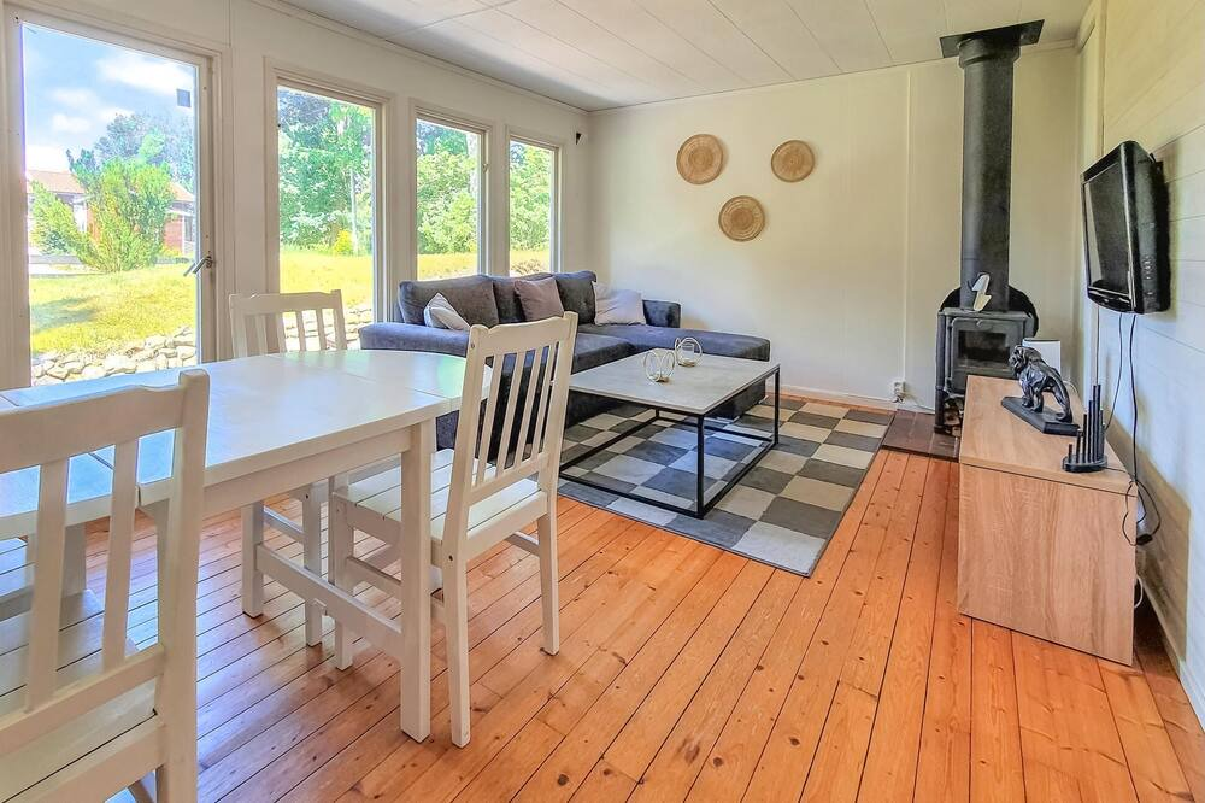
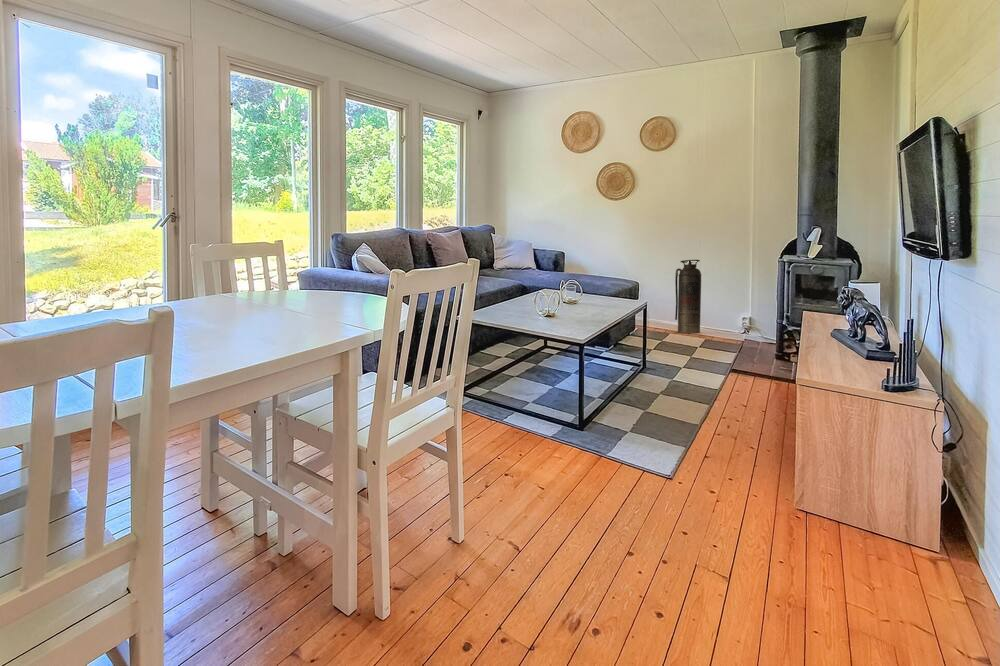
+ fire extinguisher [674,259,702,334]
